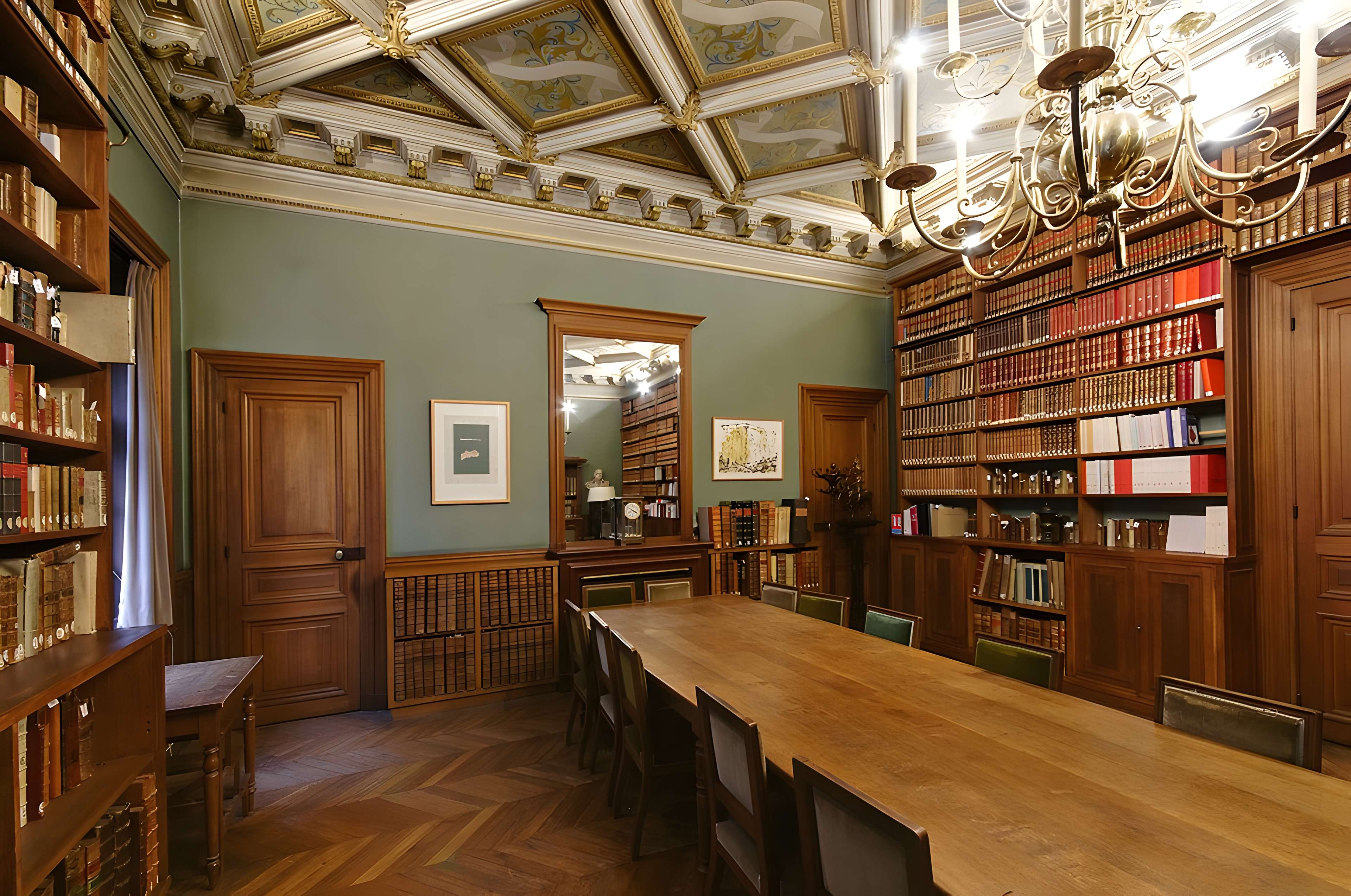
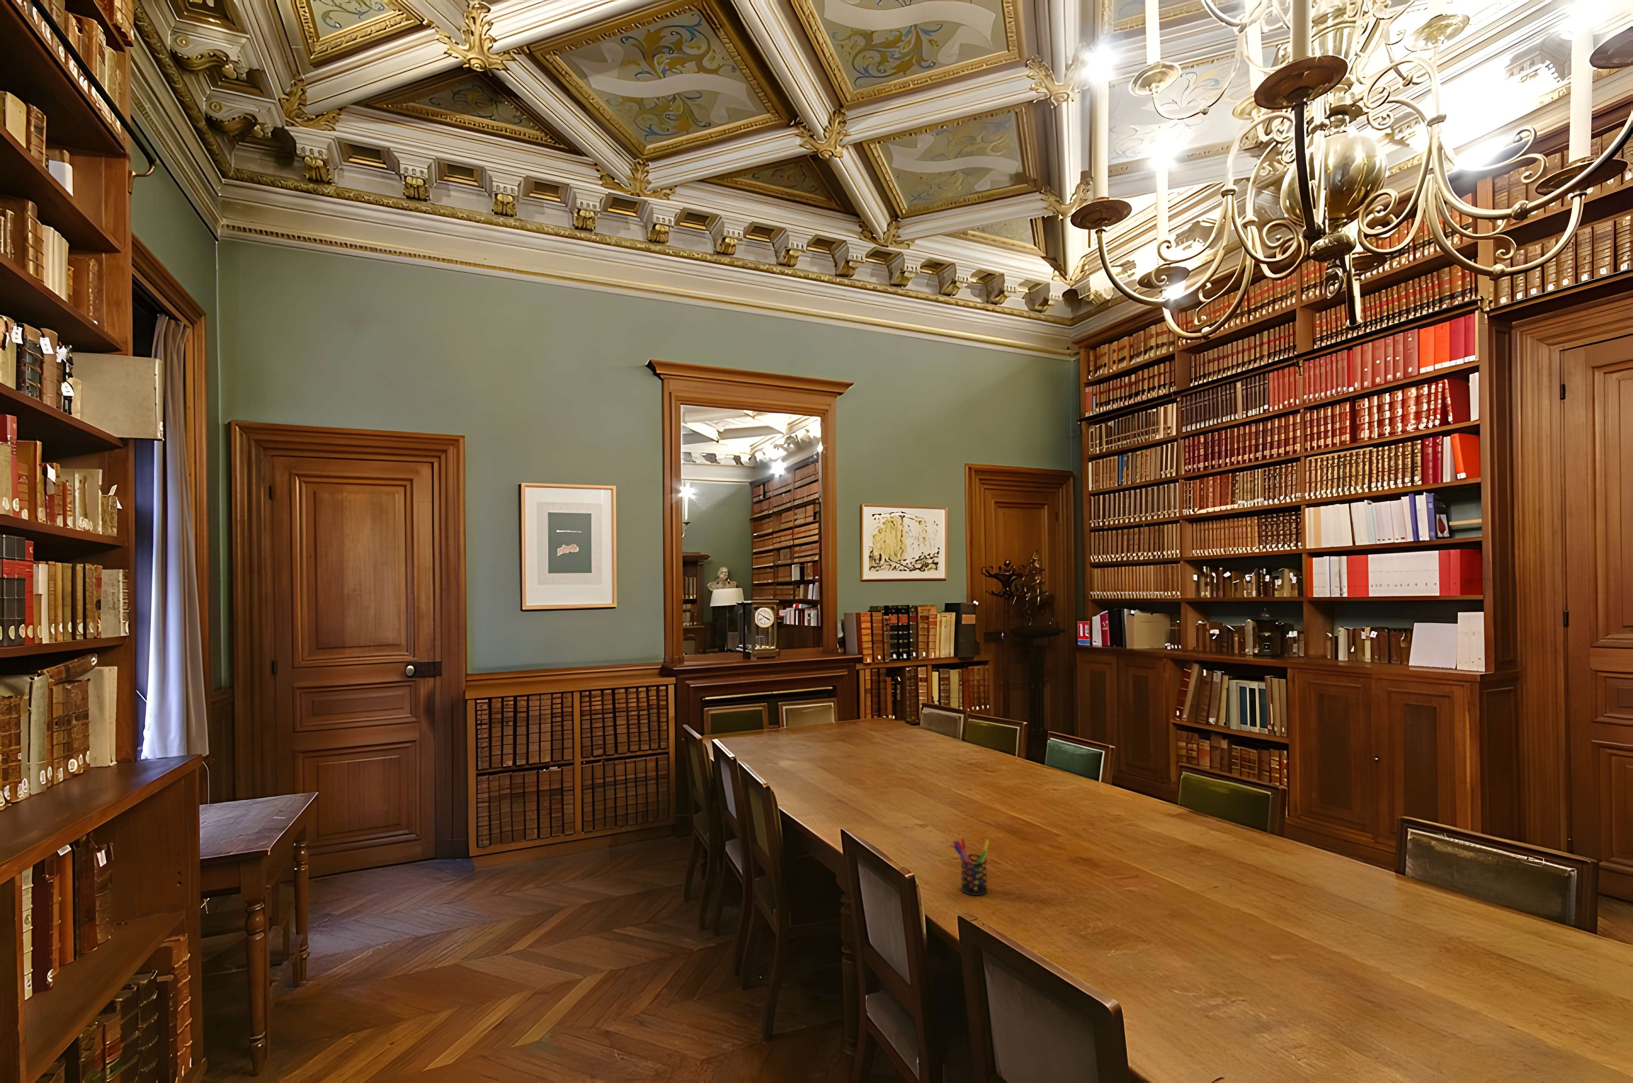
+ pen holder [952,838,990,896]
